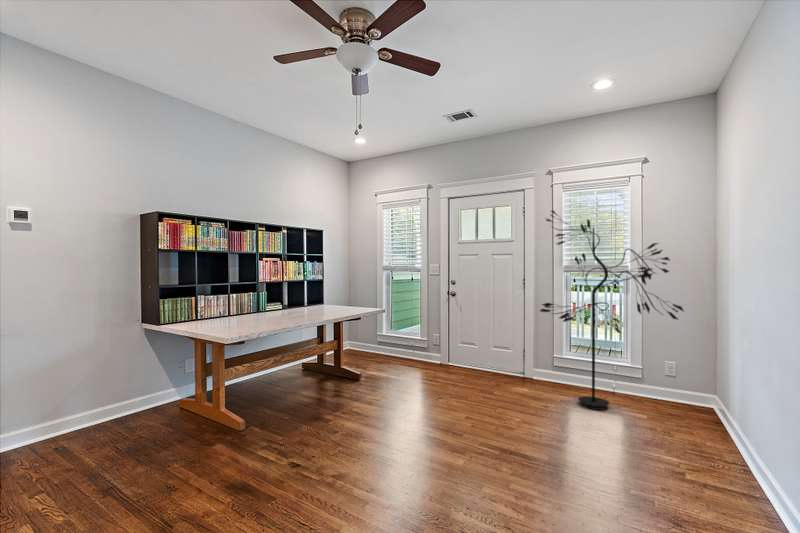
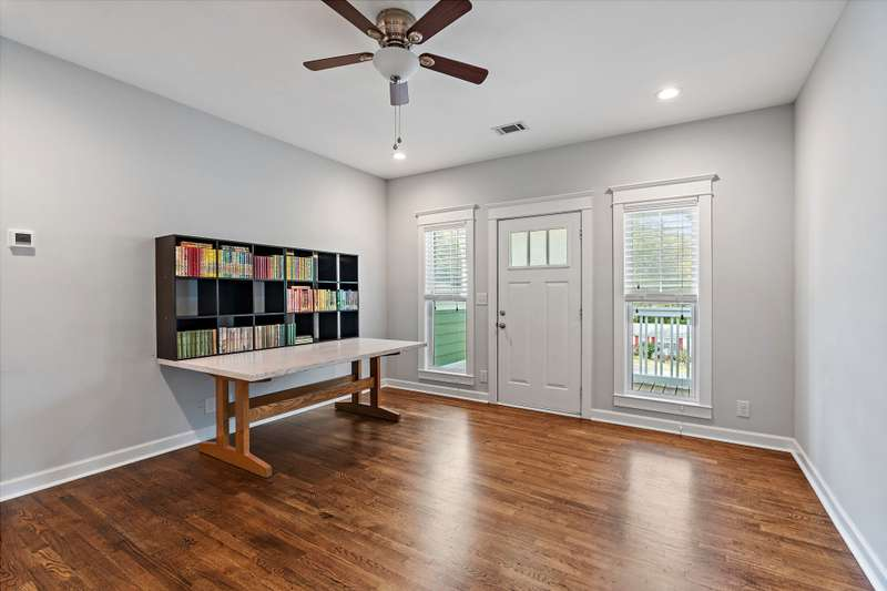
- floor lamp [539,210,685,411]
